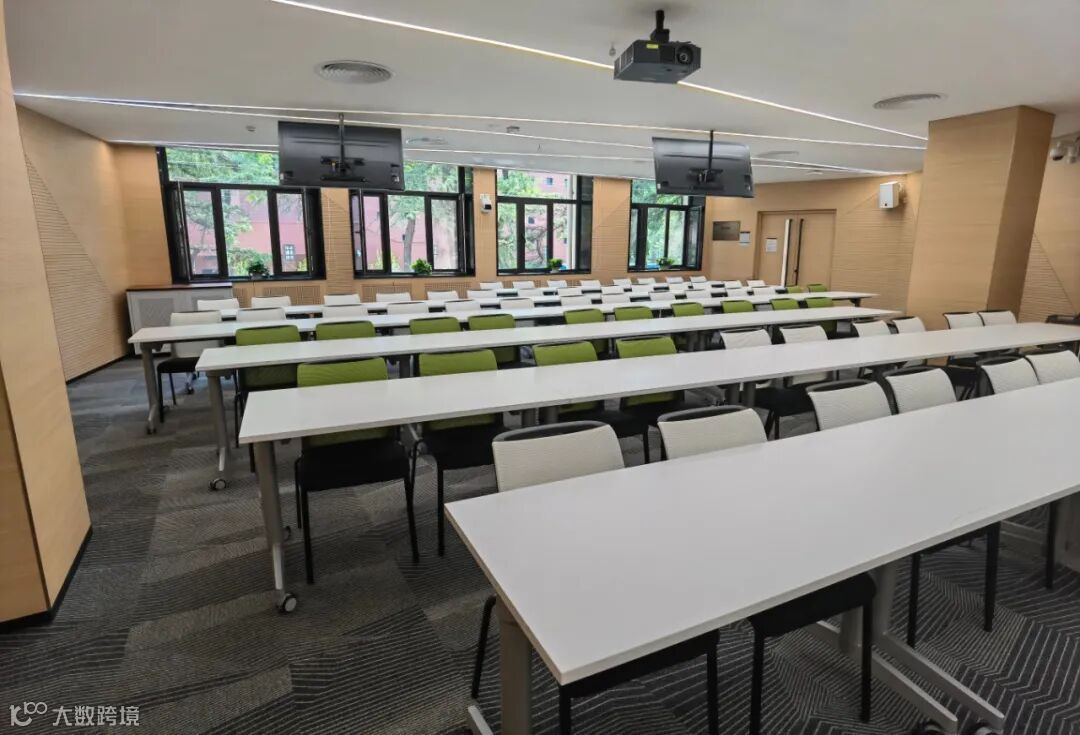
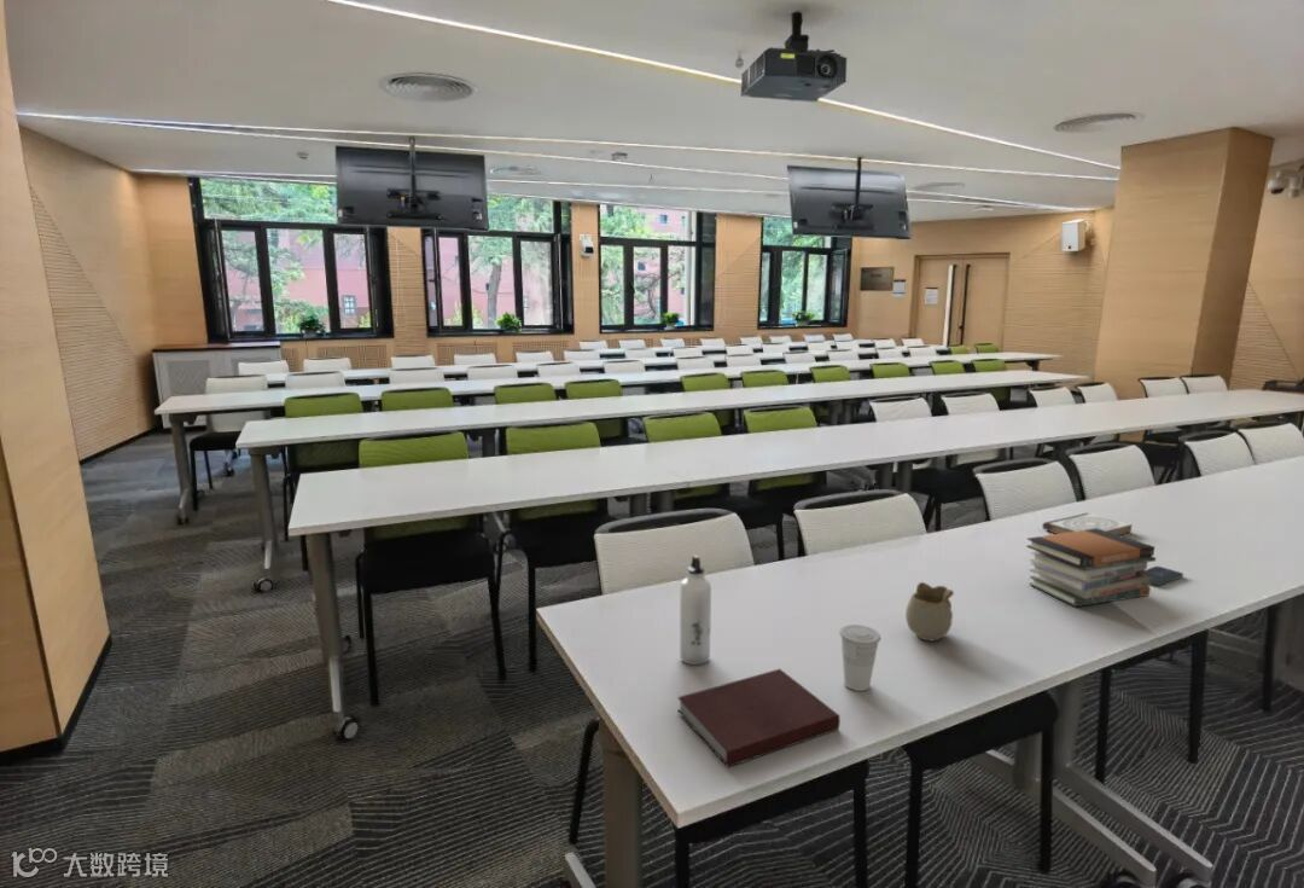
+ smartphone [1143,565,1184,587]
+ cup [838,623,881,692]
+ water bottle [679,555,712,666]
+ book [1041,512,1133,535]
+ mug [904,581,955,642]
+ notebook [676,668,842,768]
+ book stack [1025,528,1157,608]
